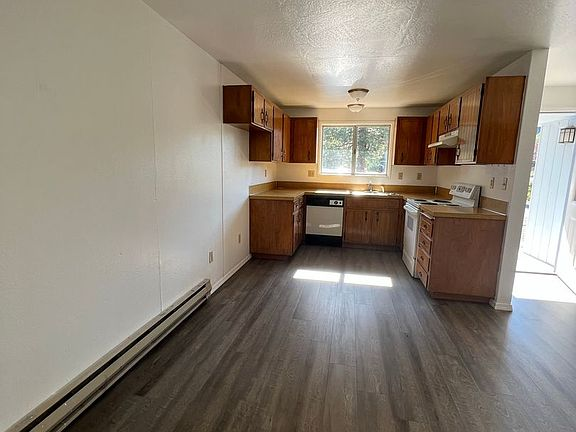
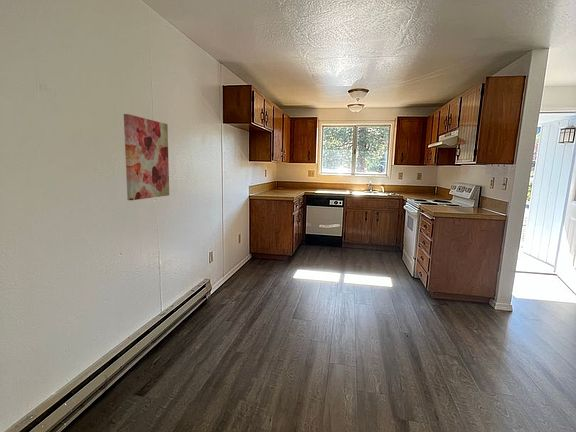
+ wall art [123,113,170,201]
